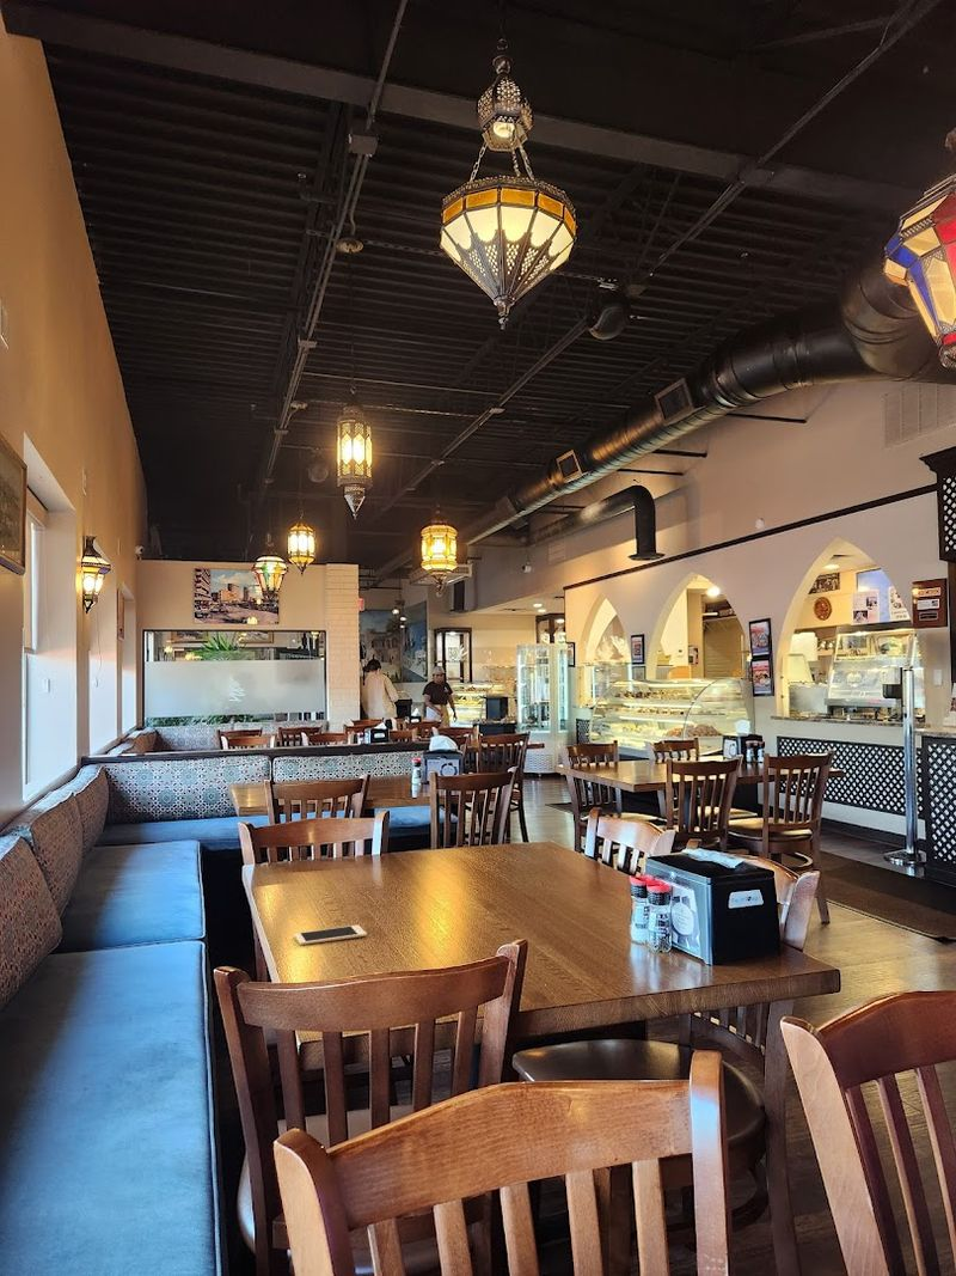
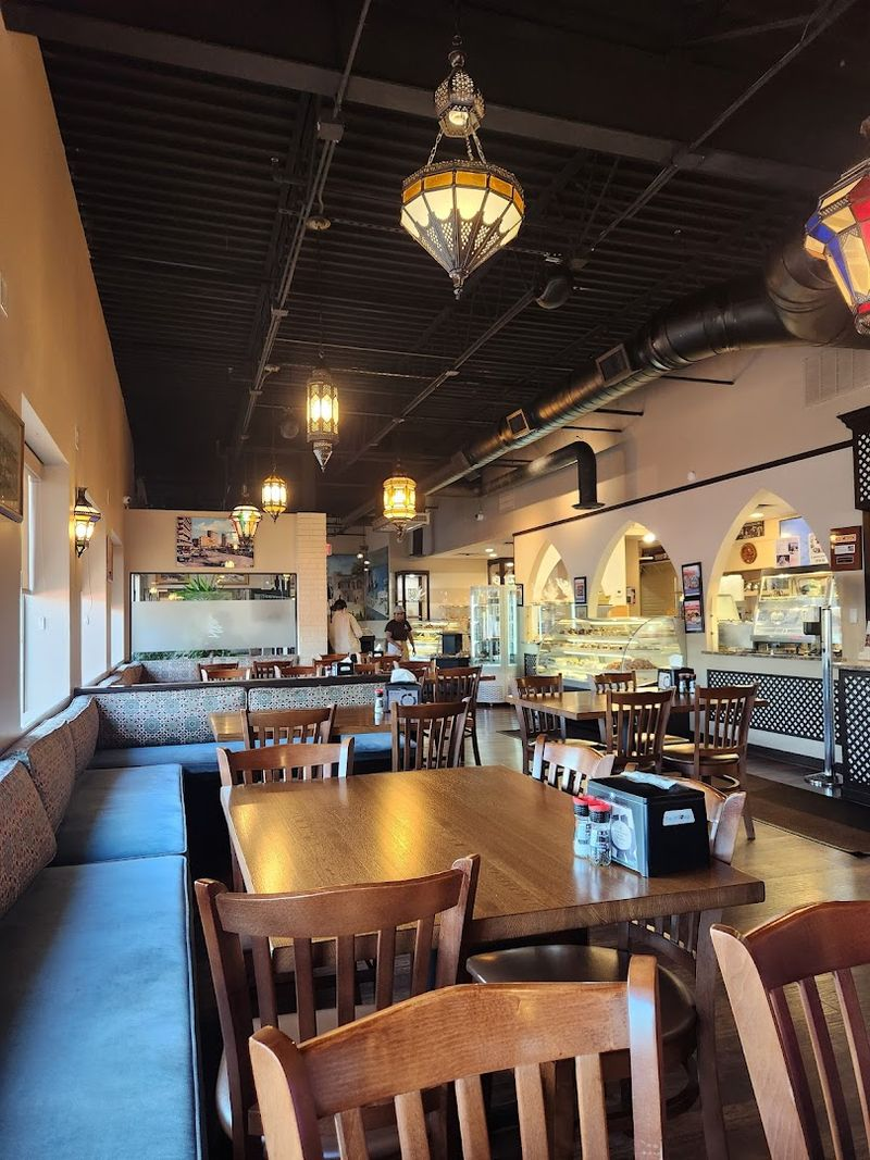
- cell phone [293,924,368,946]
